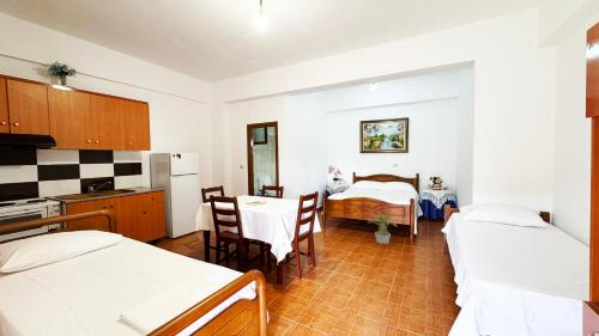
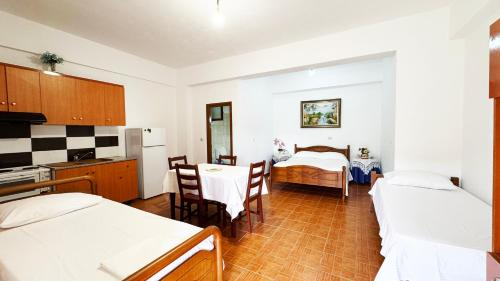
- potted plant [367,213,398,245]
